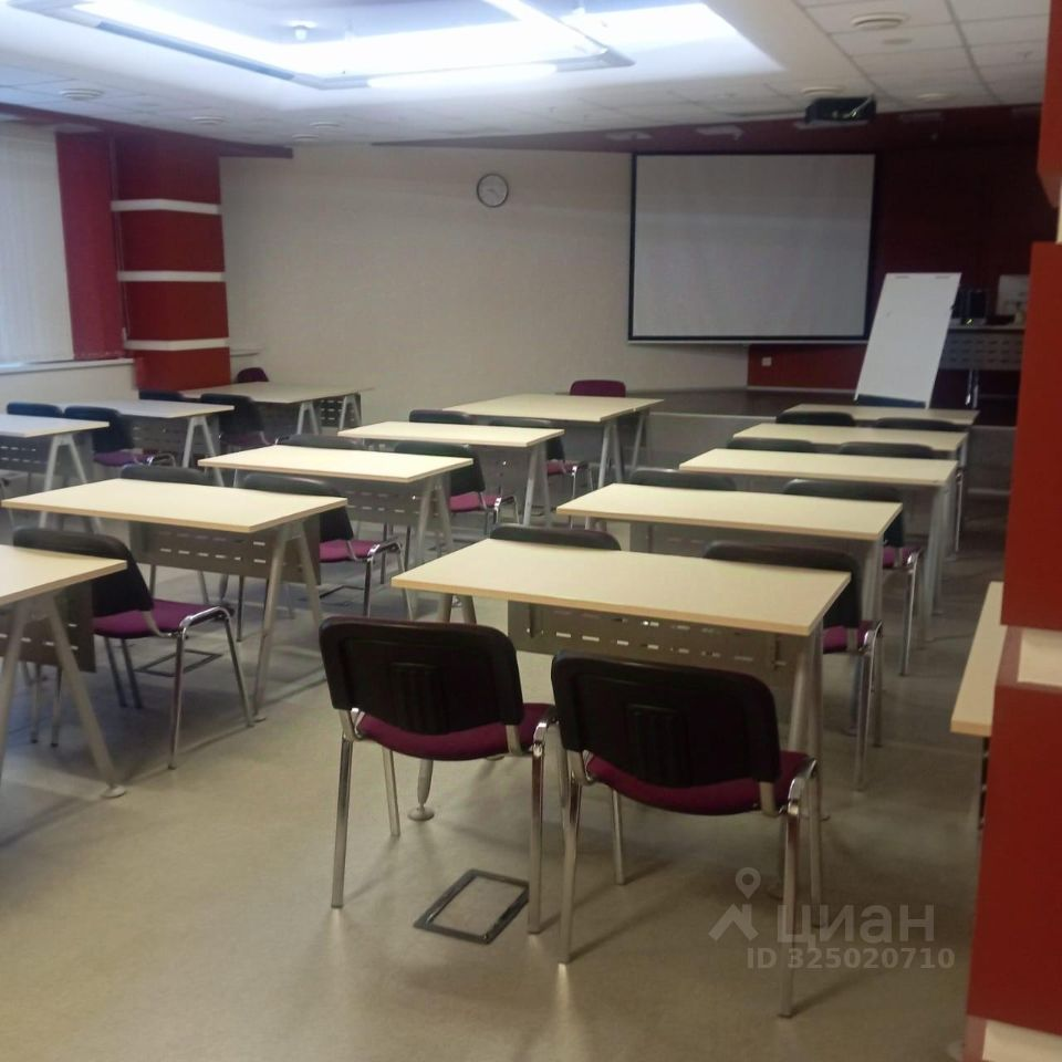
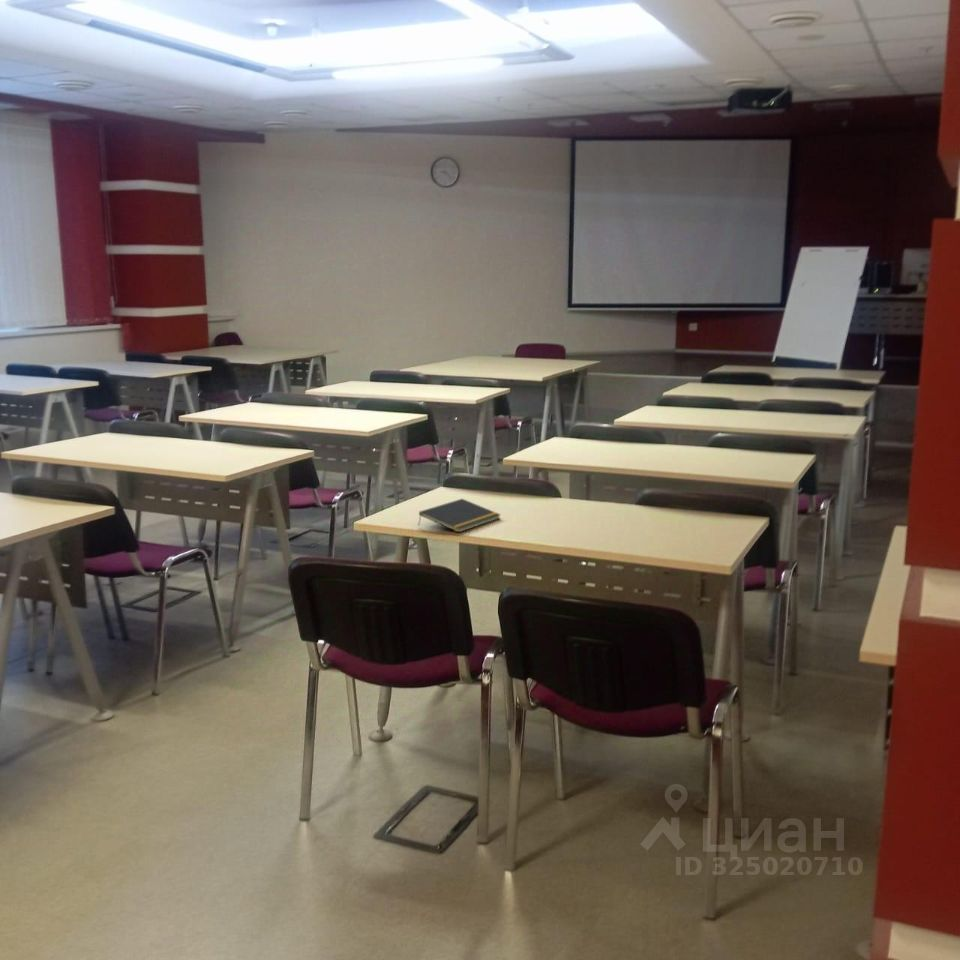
+ notepad [418,498,502,533]
